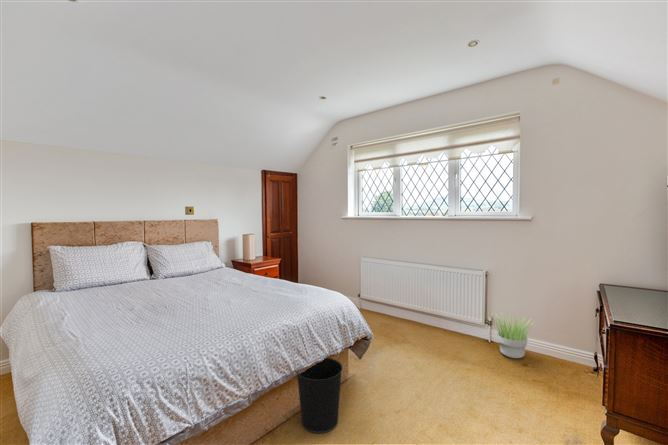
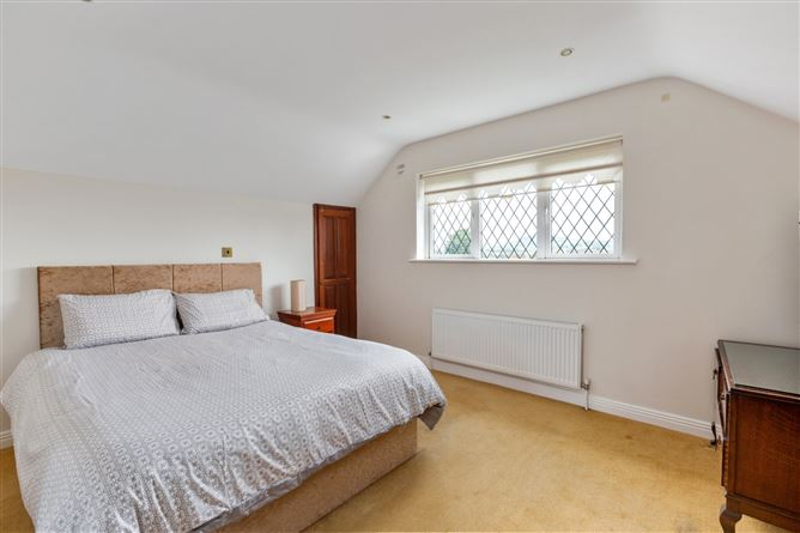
- wastebasket [295,357,344,434]
- potted plant [491,311,536,359]
